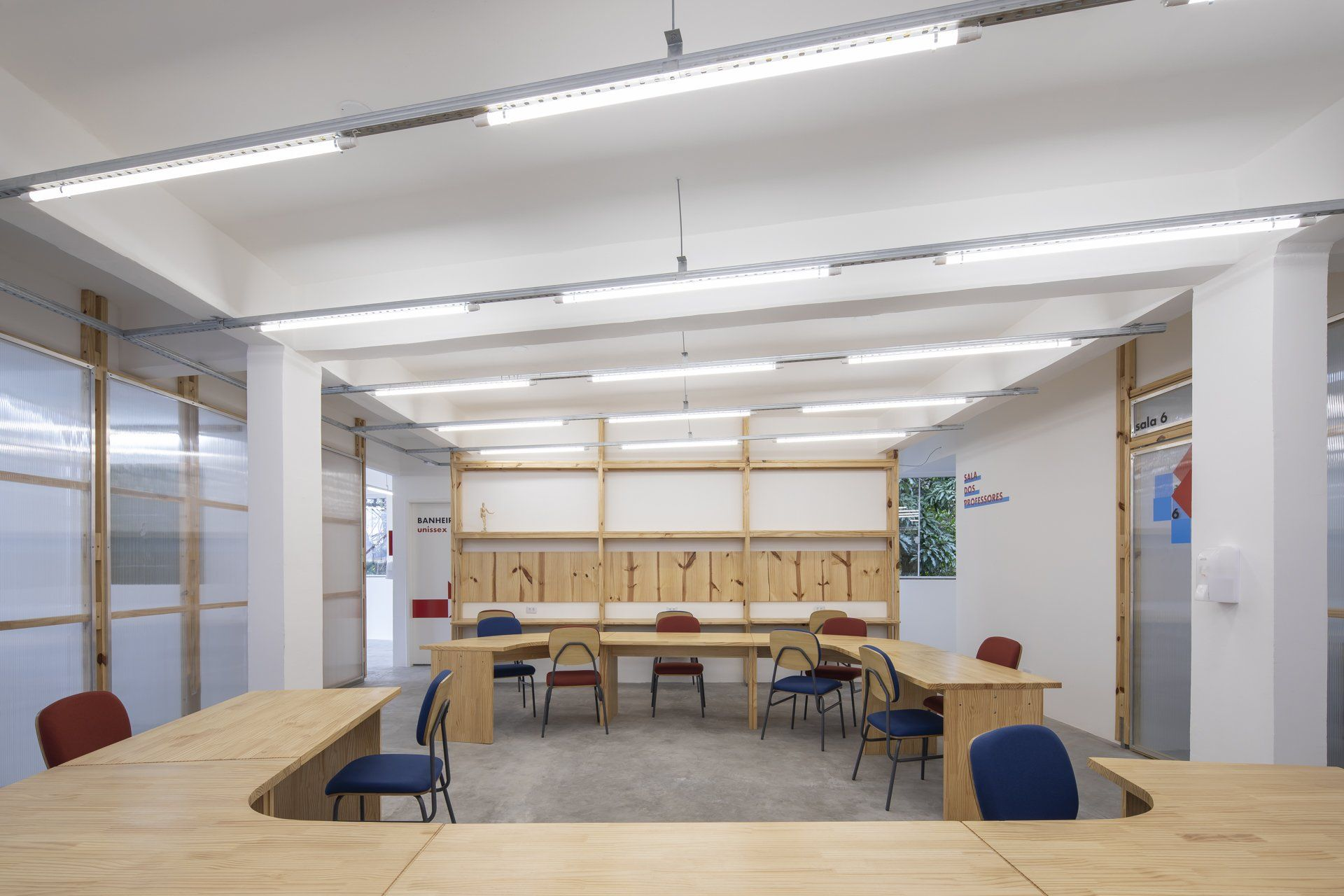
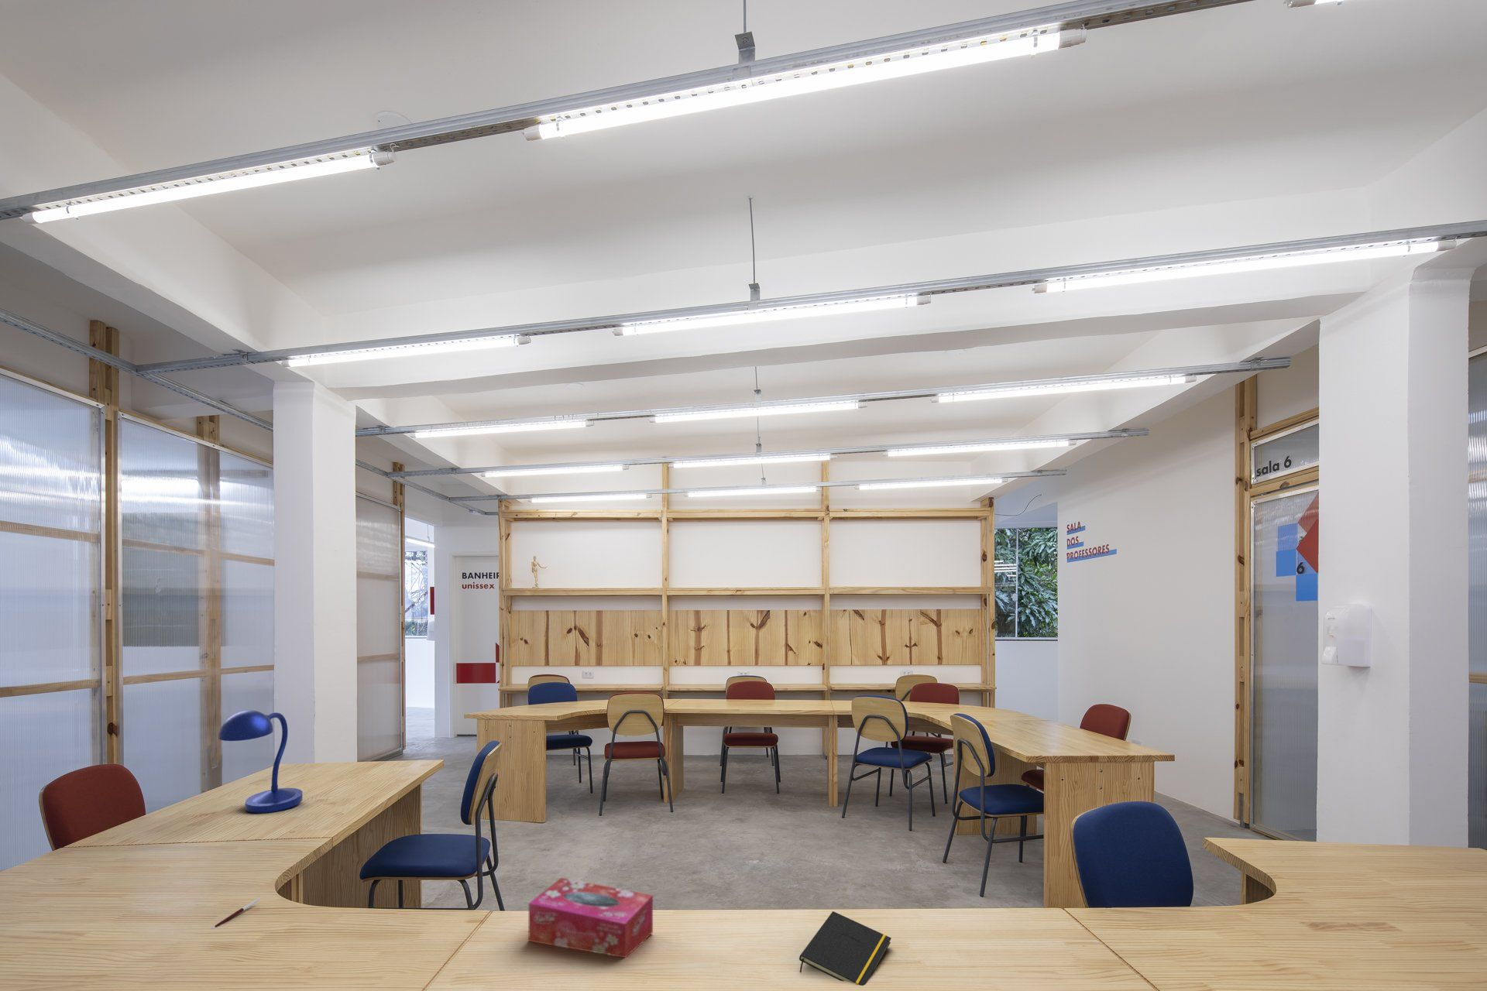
+ tissue box [528,877,654,959]
+ notepad [799,910,892,987]
+ pen [210,897,261,930]
+ desk lamp [218,709,303,814]
